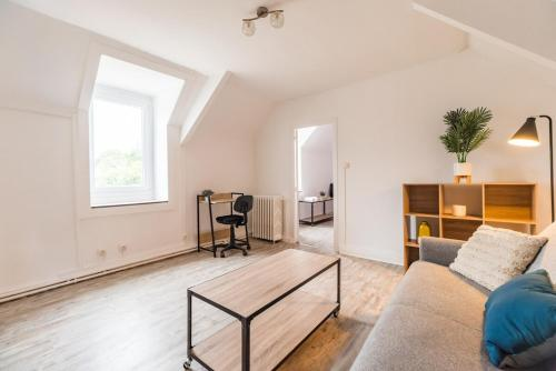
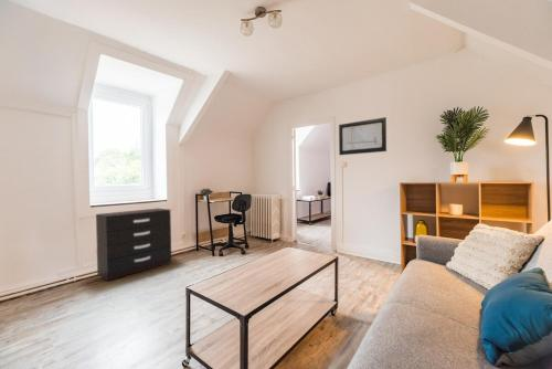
+ wall art [338,116,388,156]
+ dresser [95,208,172,282]
